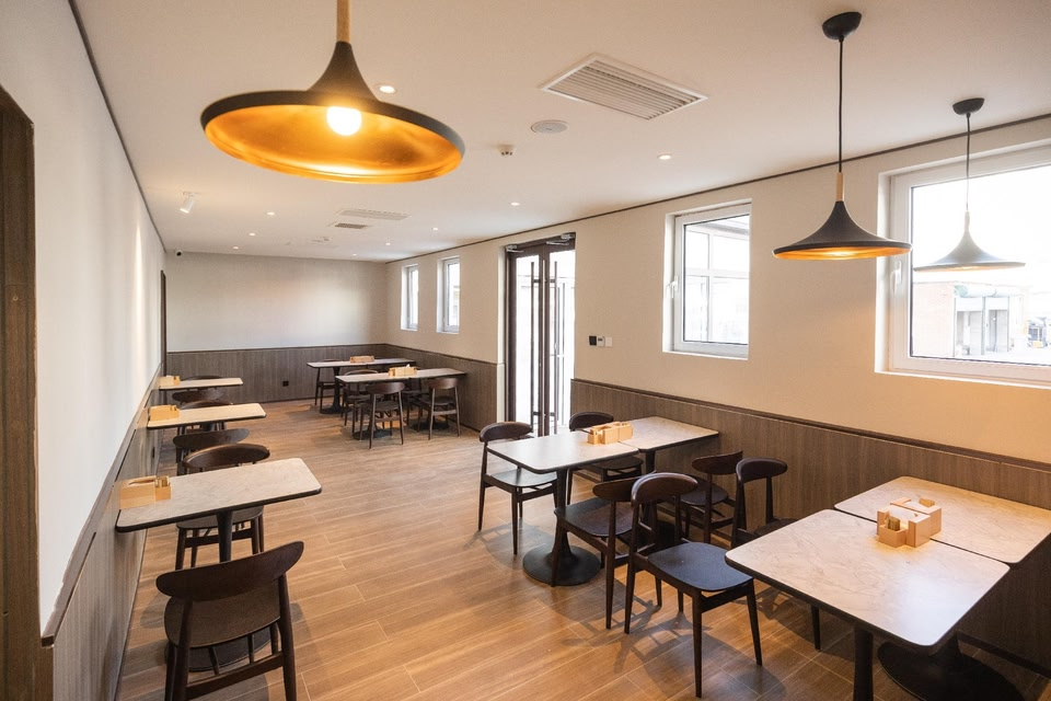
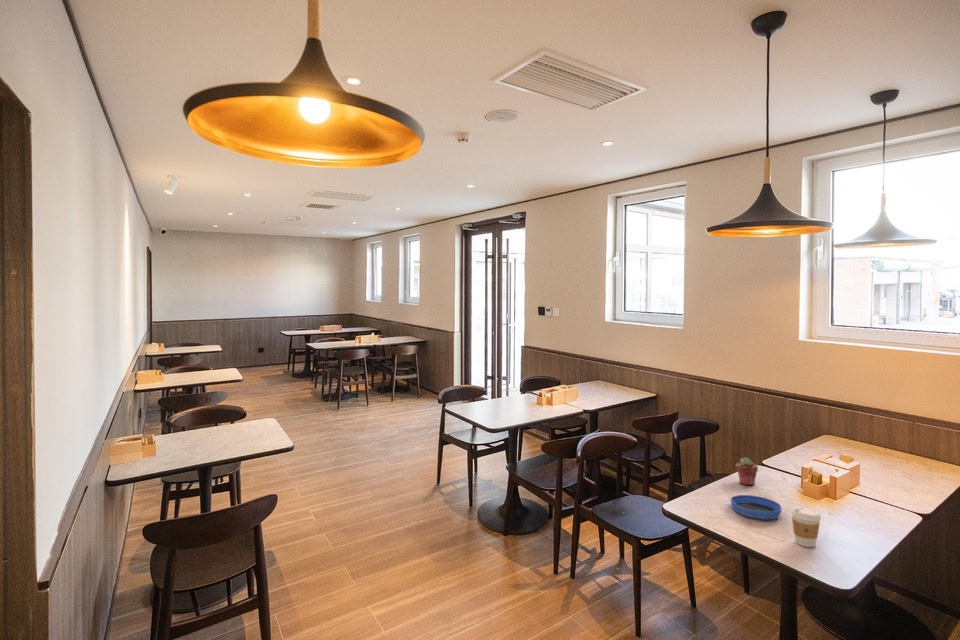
+ bowl [730,494,783,520]
+ coffee cup [790,506,822,548]
+ potted succulent [735,456,759,486]
